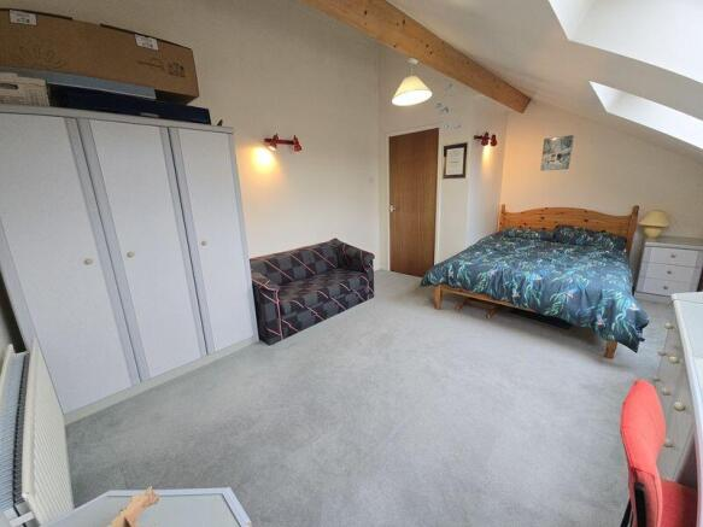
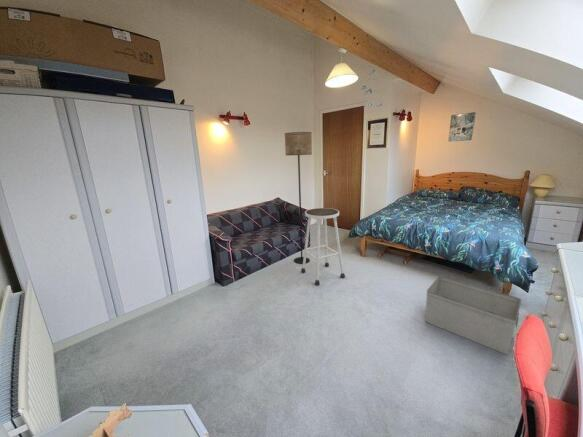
+ floor lamp [284,131,313,265]
+ stool [300,207,346,286]
+ storage bin [424,275,522,356]
